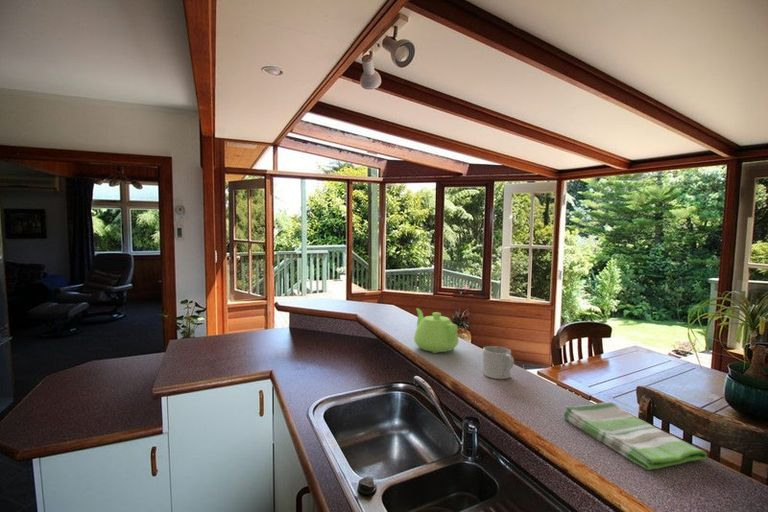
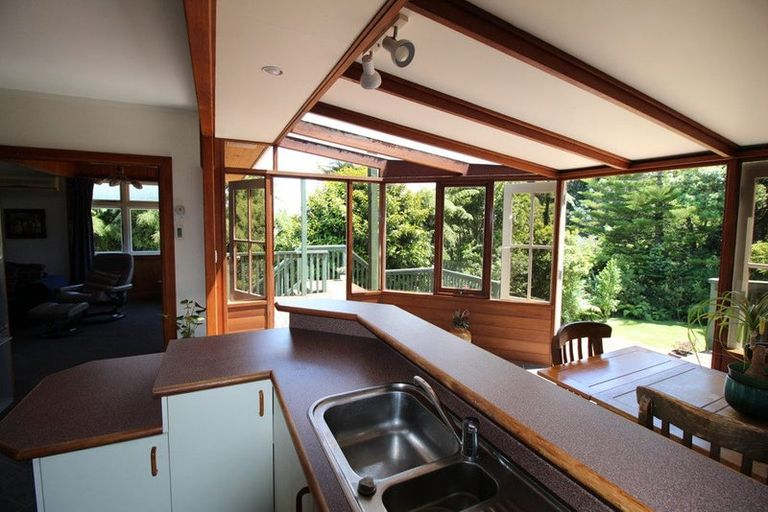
- teapot [413,307,460,354]
- dish towel [562,401,708,471]
- mug [482,345,515,380]
